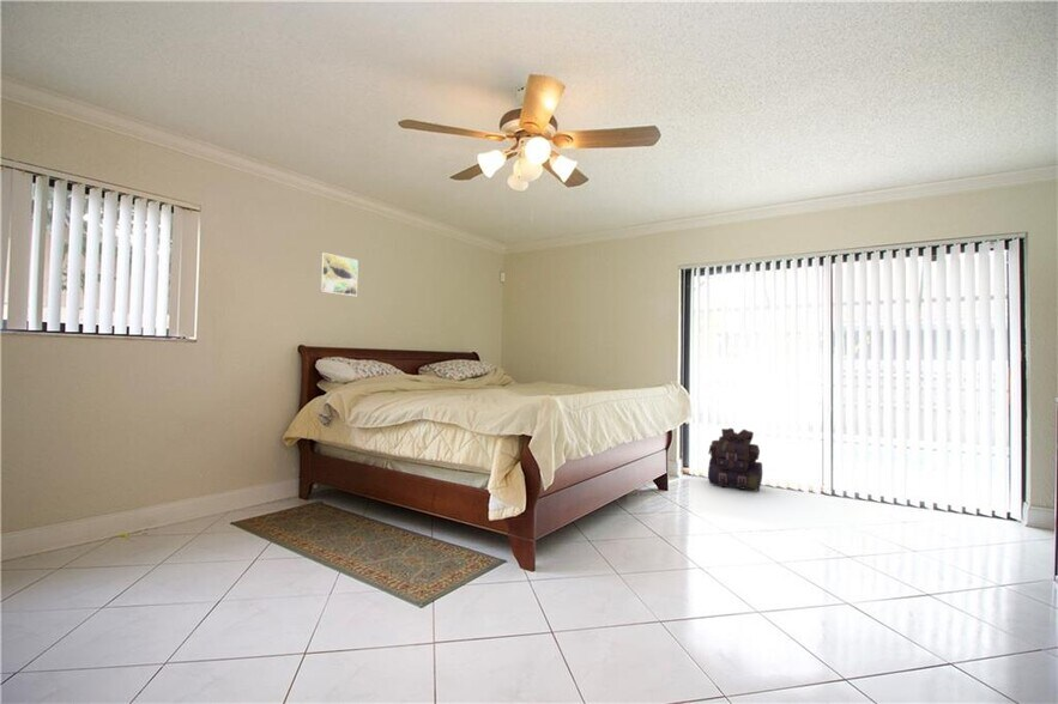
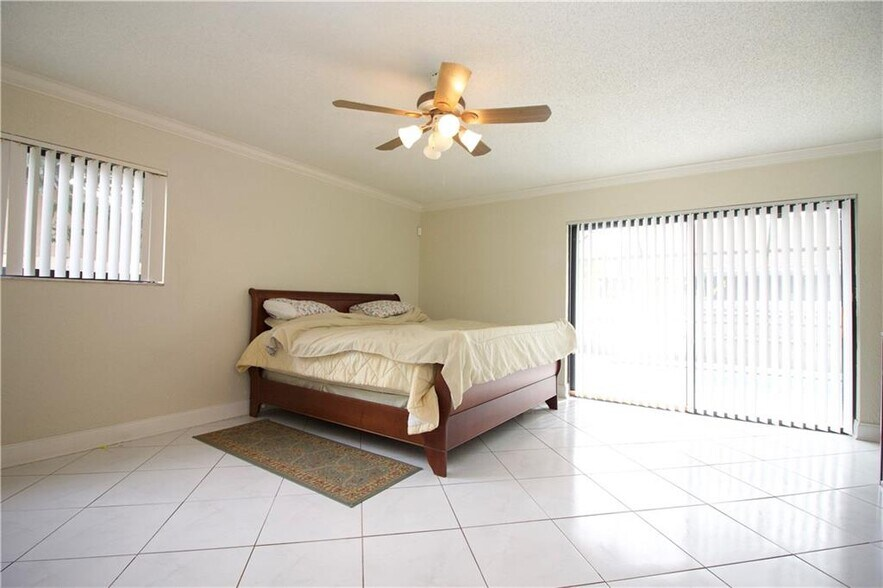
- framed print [319,251,359,298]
- backpack [707,427,763,492]
